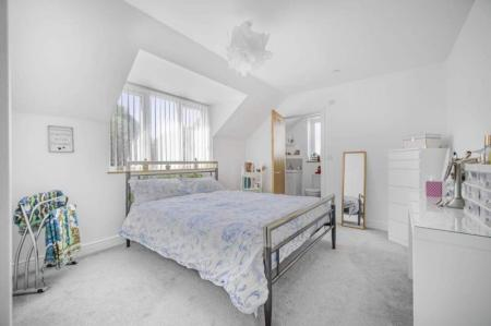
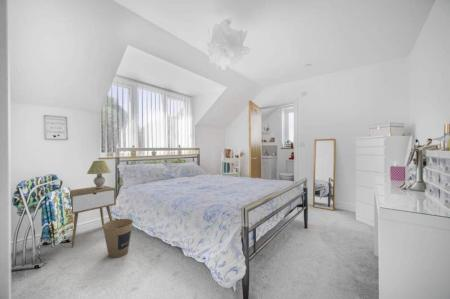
+ table lamp [86,160,112,189]
+ nightstand [69,185,117,248]
+ trash can [102,218,134,259]
